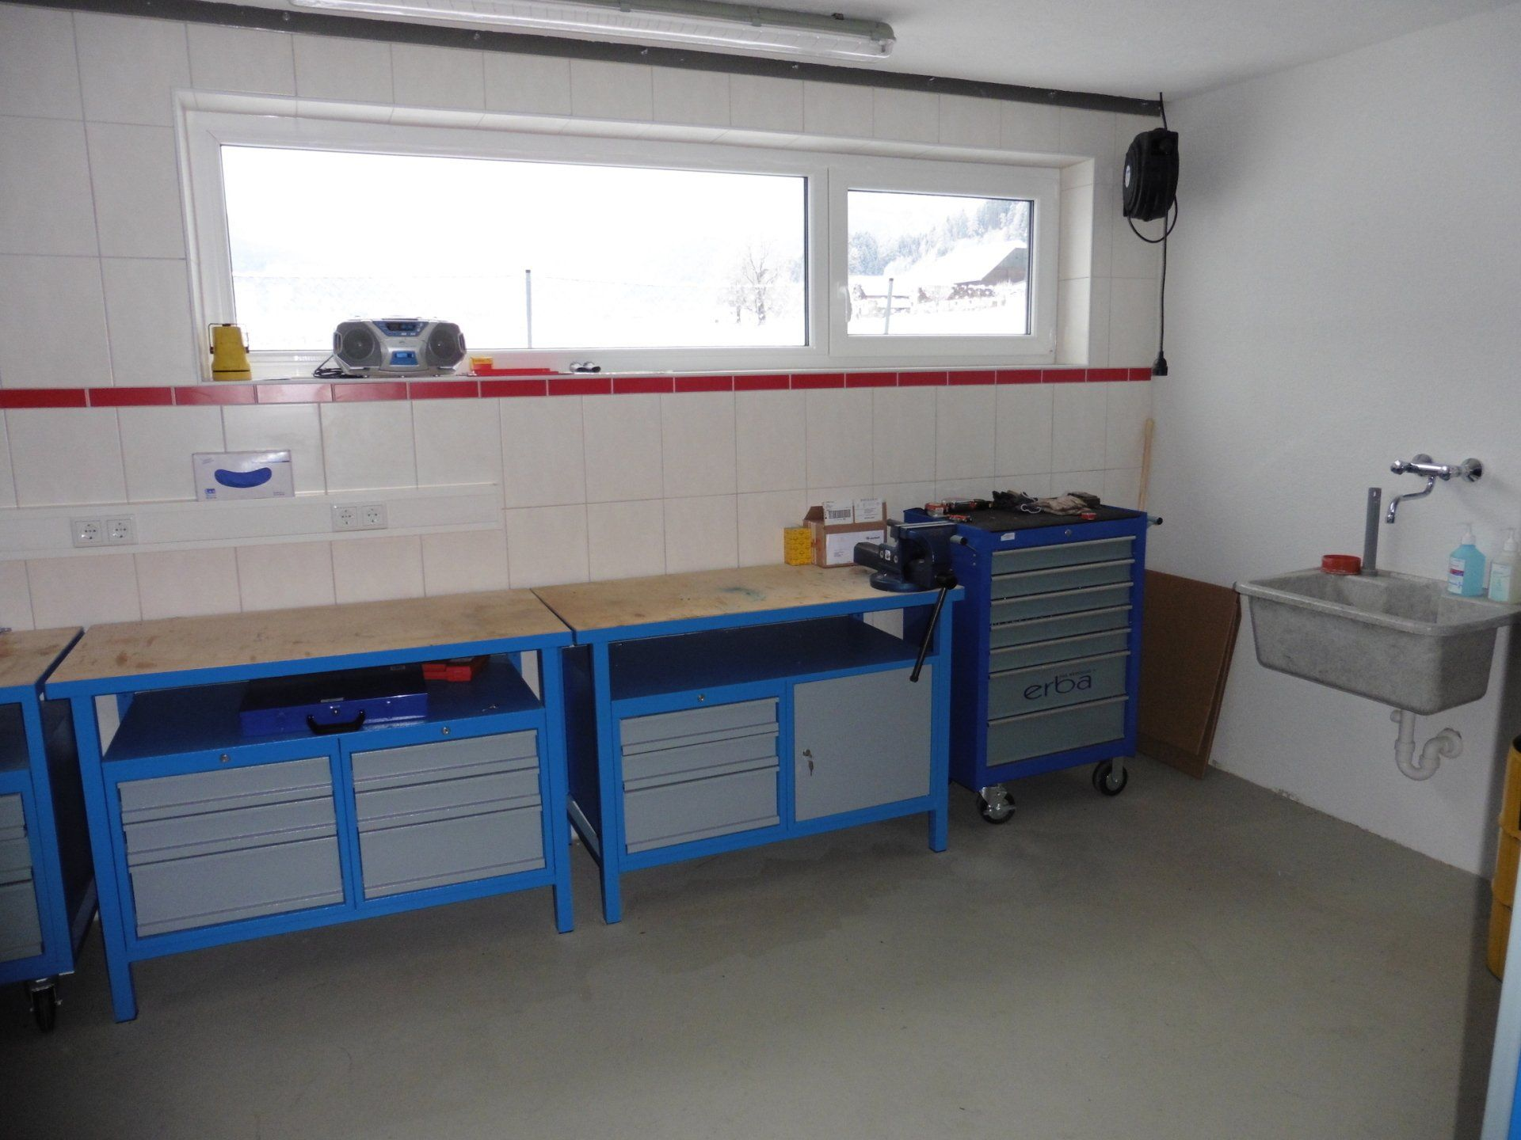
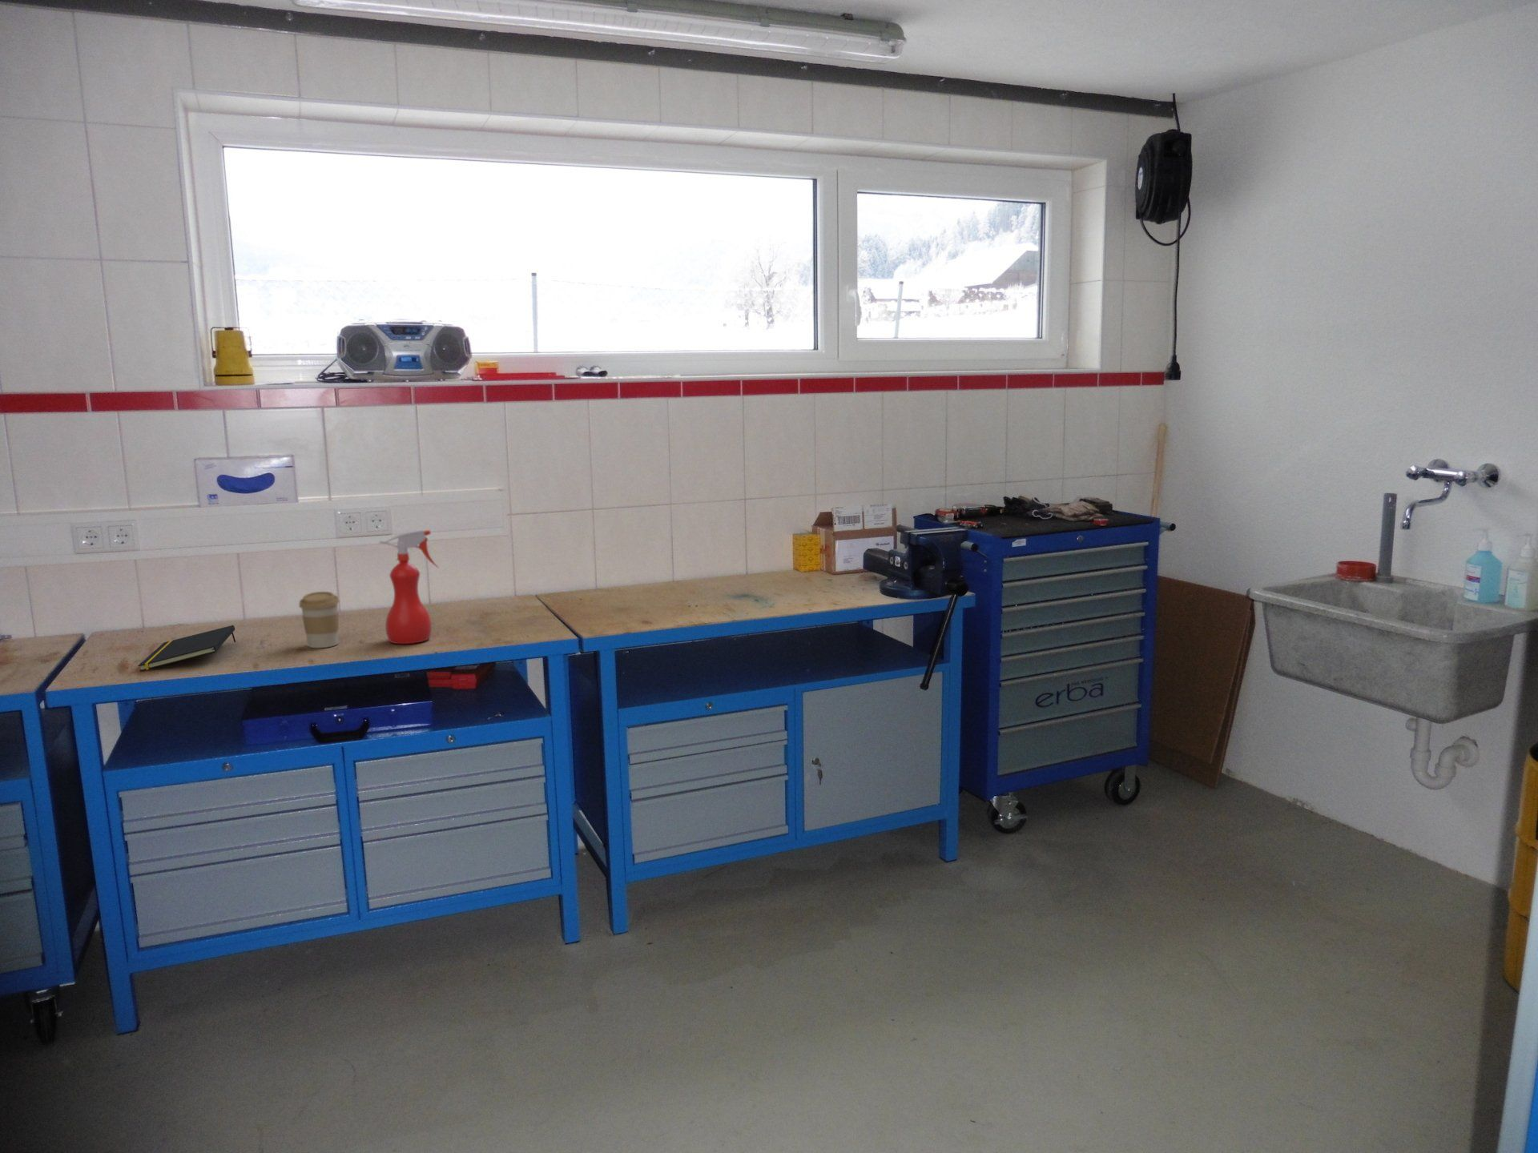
+ notepad [138,625,236,672]
+ coffee cup [298,591,340,648]
+ spray bottle [379,529,440,644]
